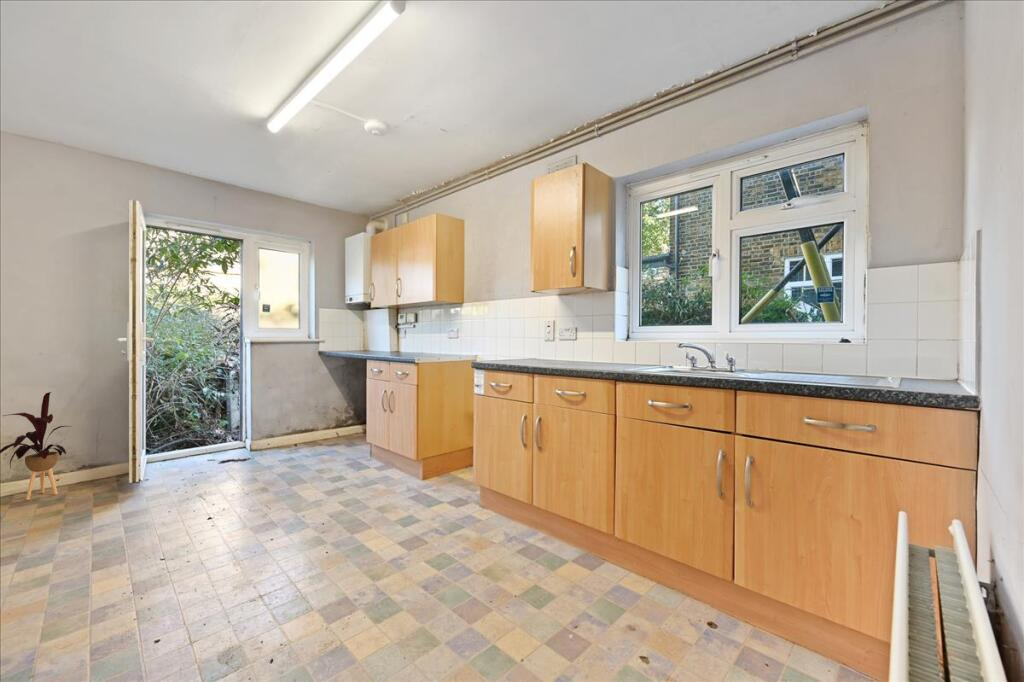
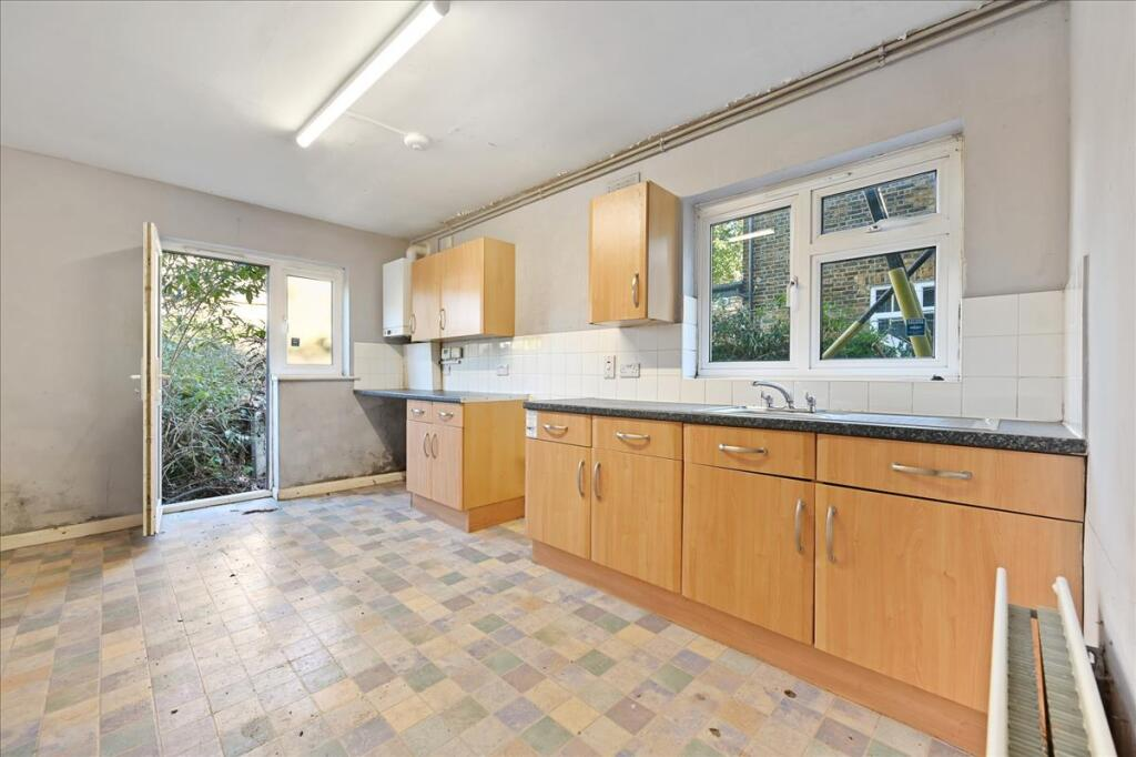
- house plant [0,391,73,501]
